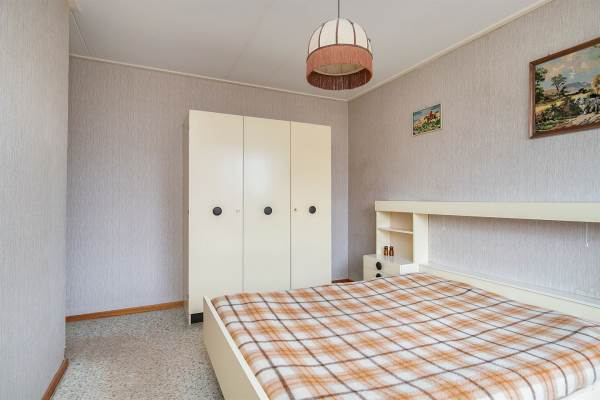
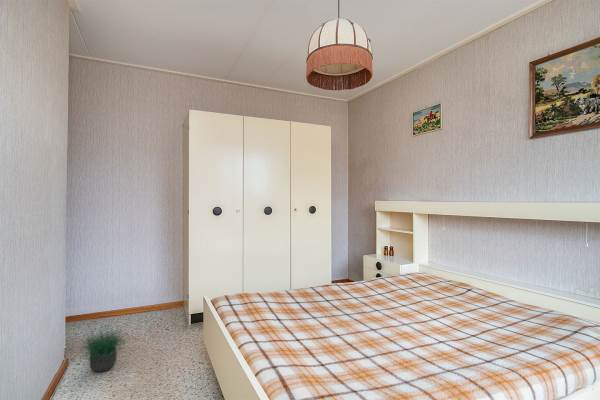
+ potted plant [75,316,132,373]
